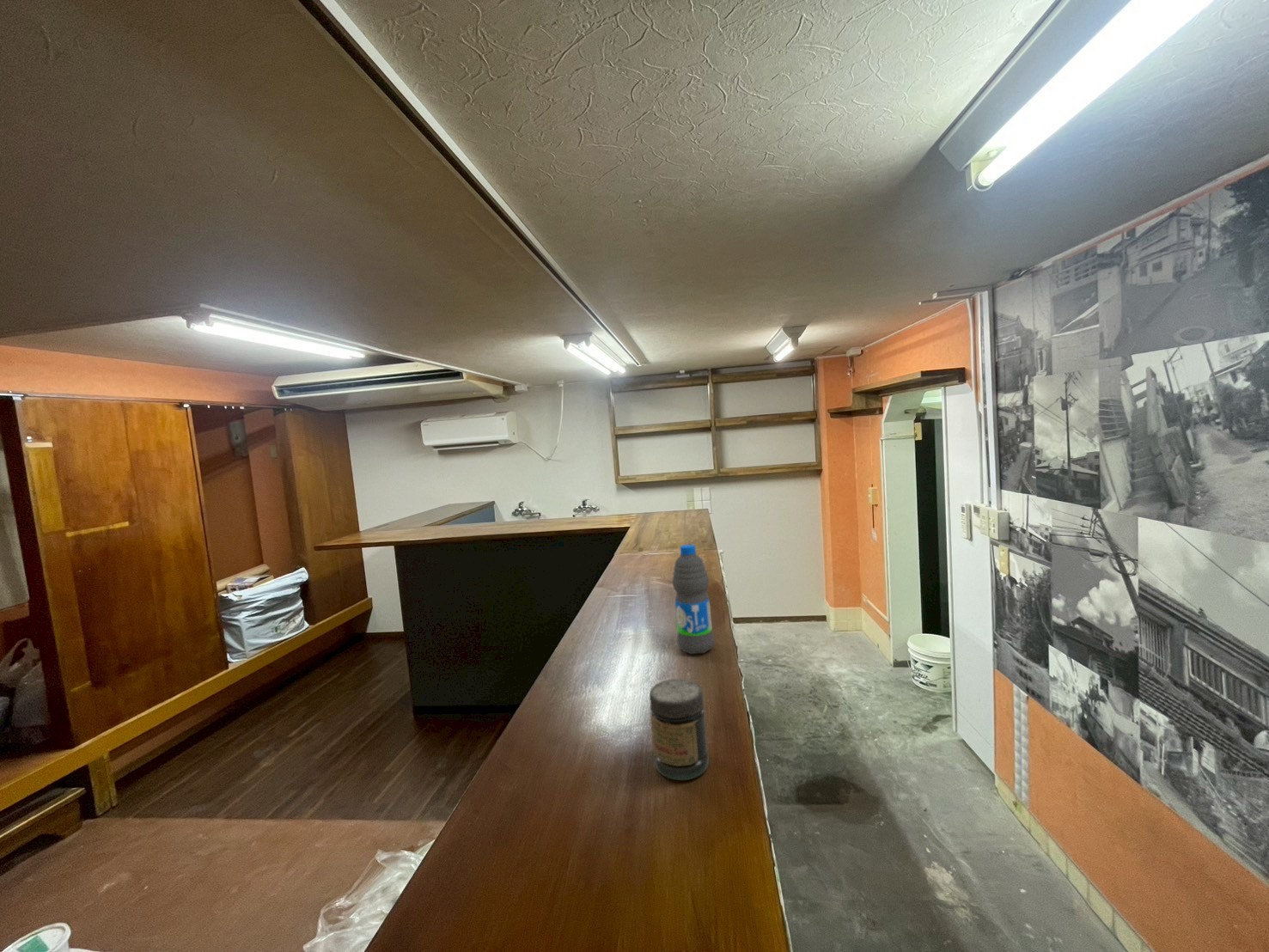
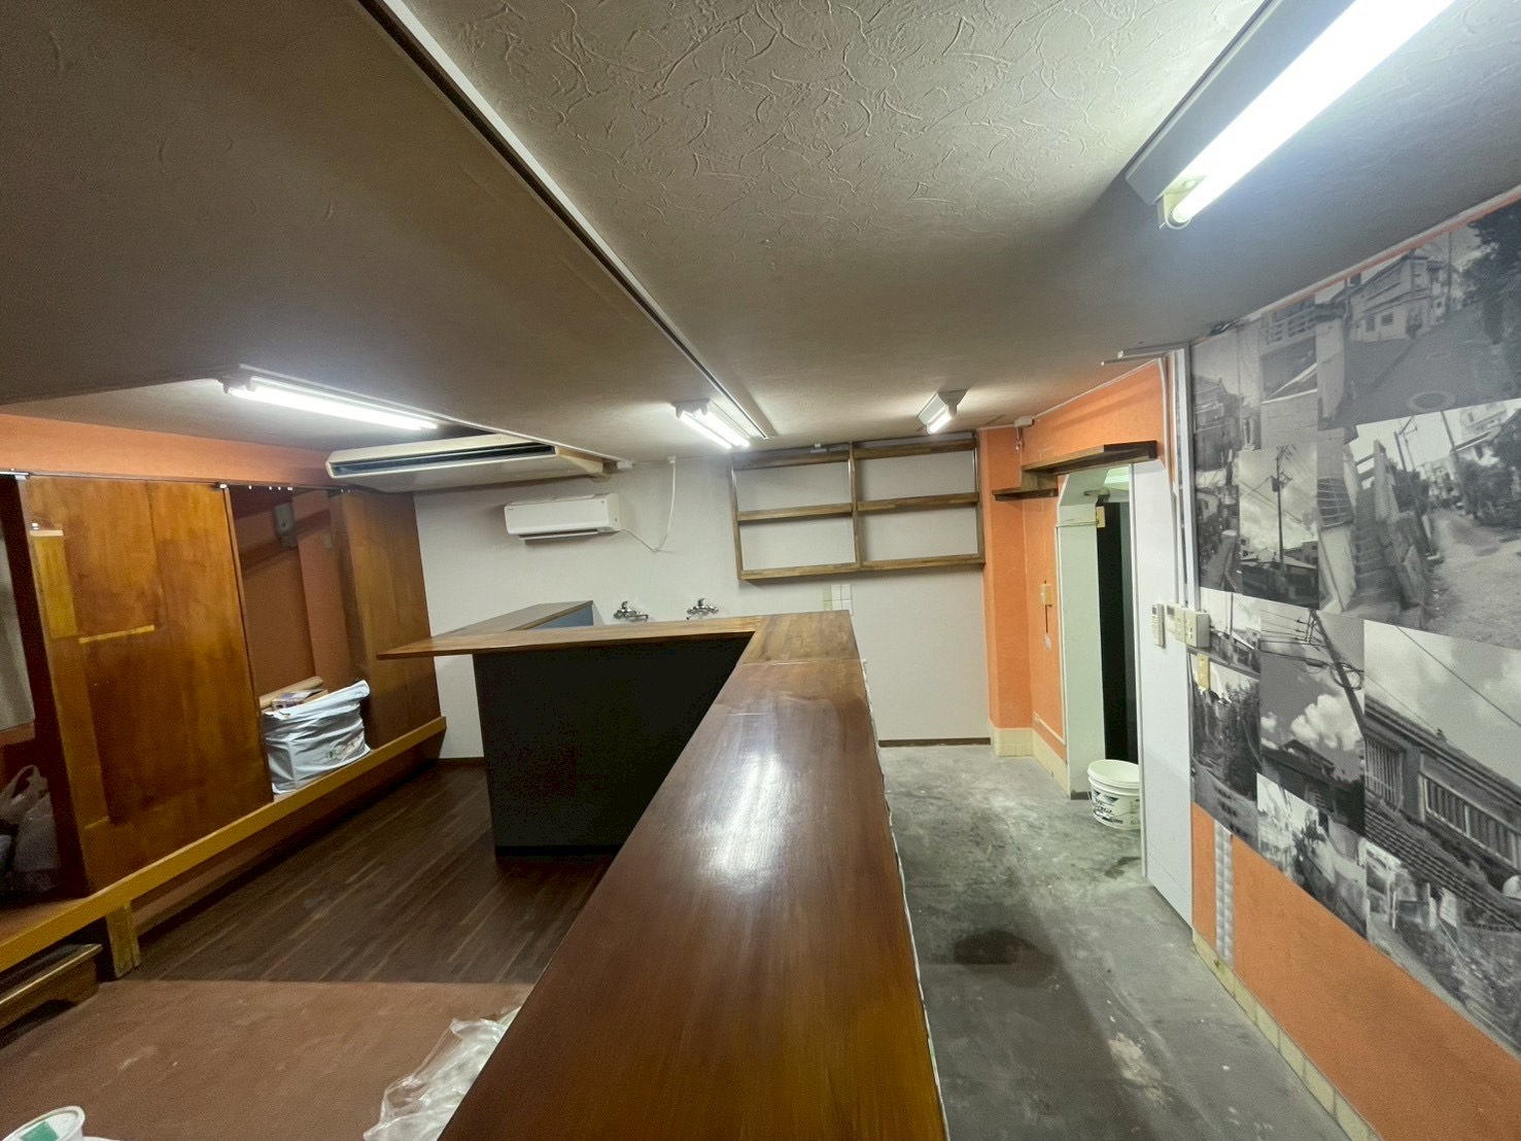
- water bottle [672,544,715,655]
- jar [649,678,710,781]
